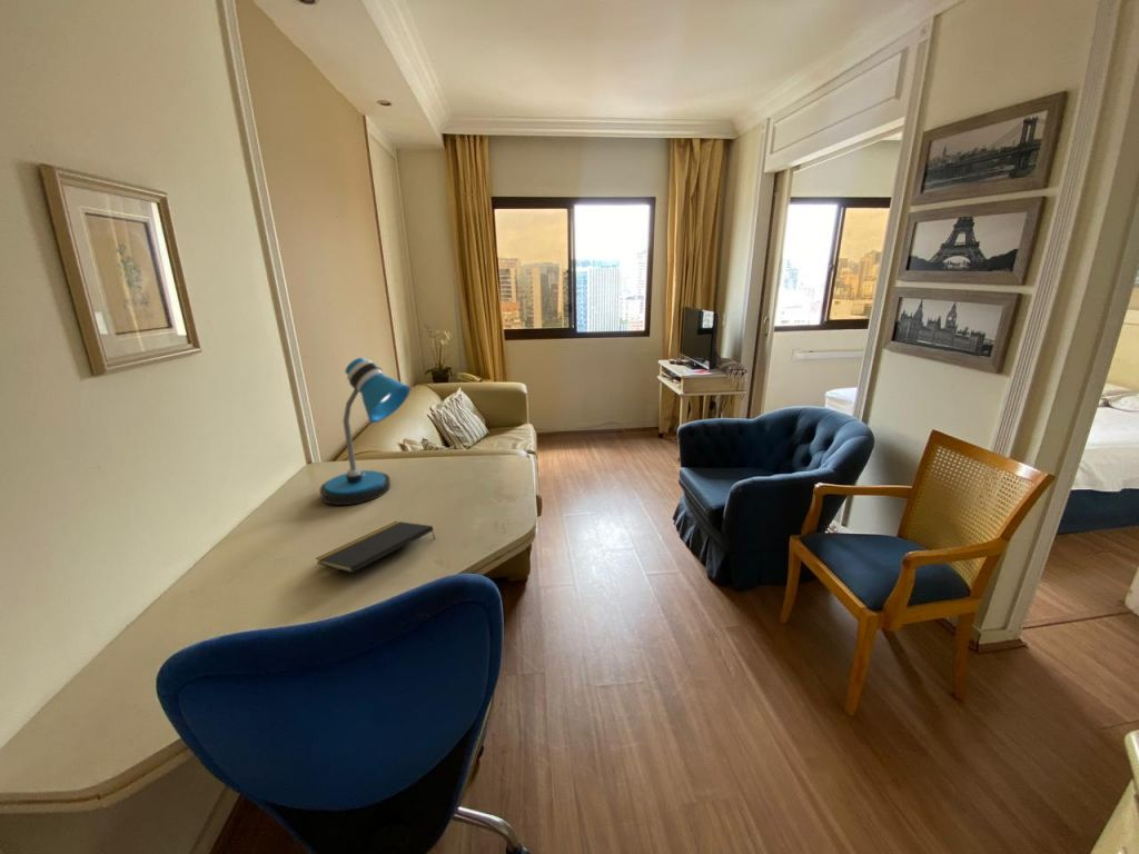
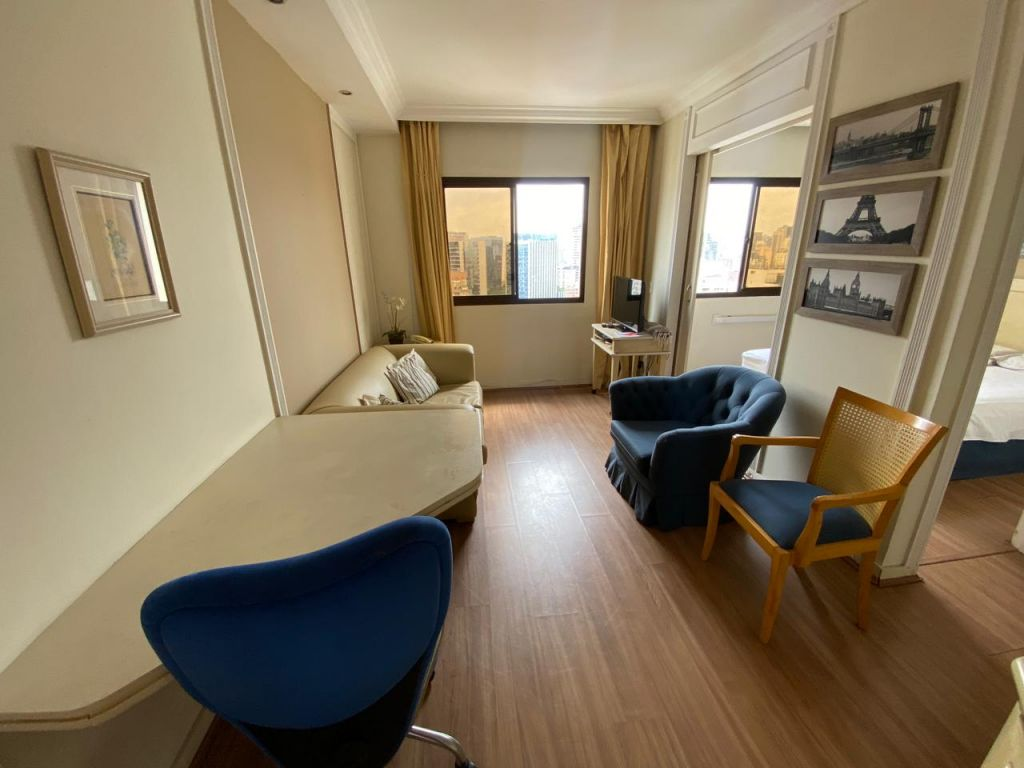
- notepad [315,520,436,574]
- desk lamp [318,356,412,506]
